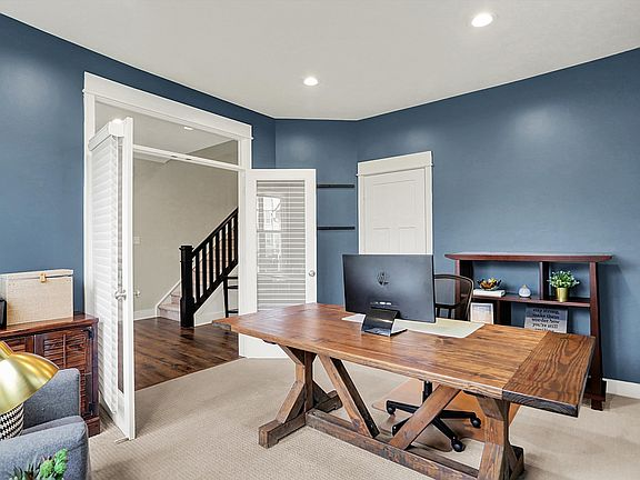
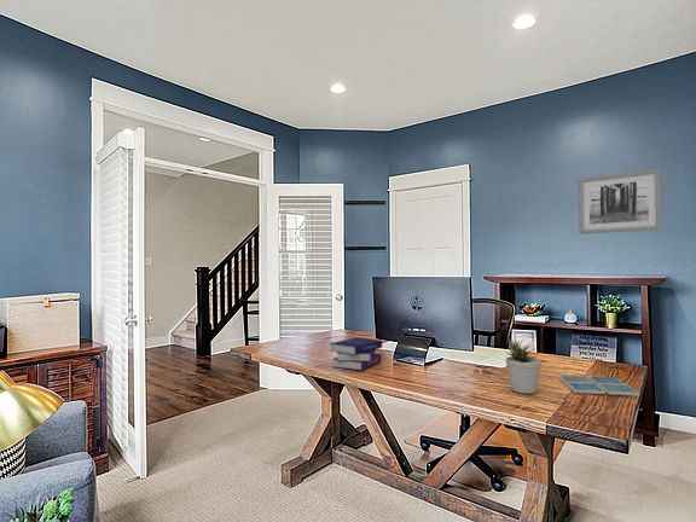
+ wall art [578,168,662,236]
+ book [329,336,383,371]
+ drink coaster [558,375,640,396]
+ potted plant [504,336,543,395]
